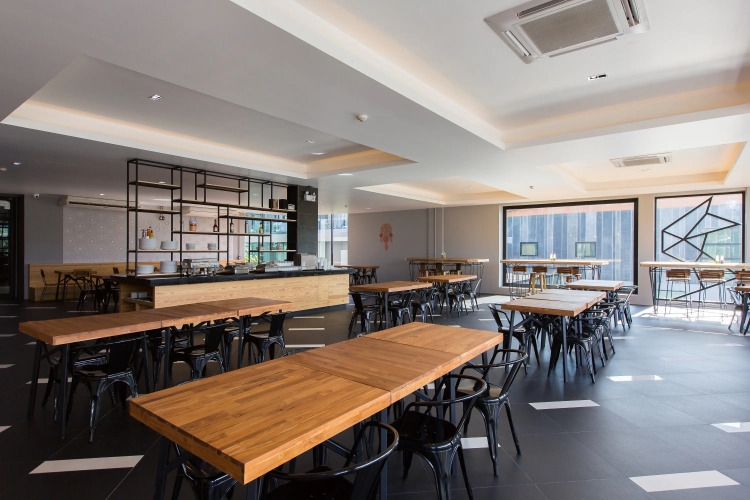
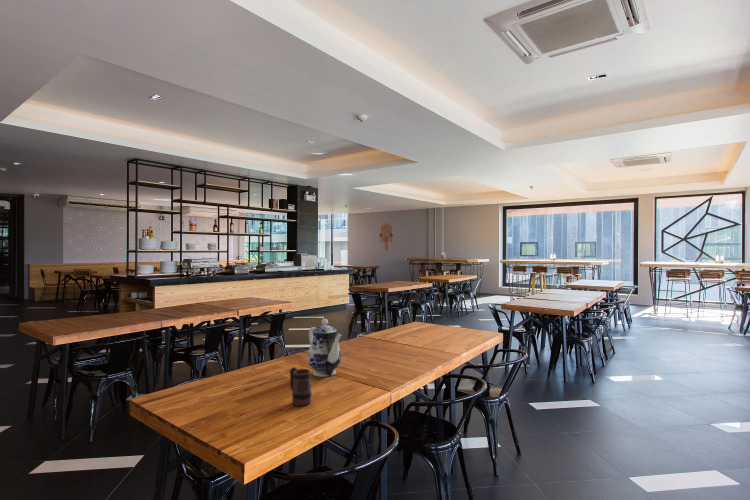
+ teapot [307,318,342,378]
+ mug [289,366,313,407]
